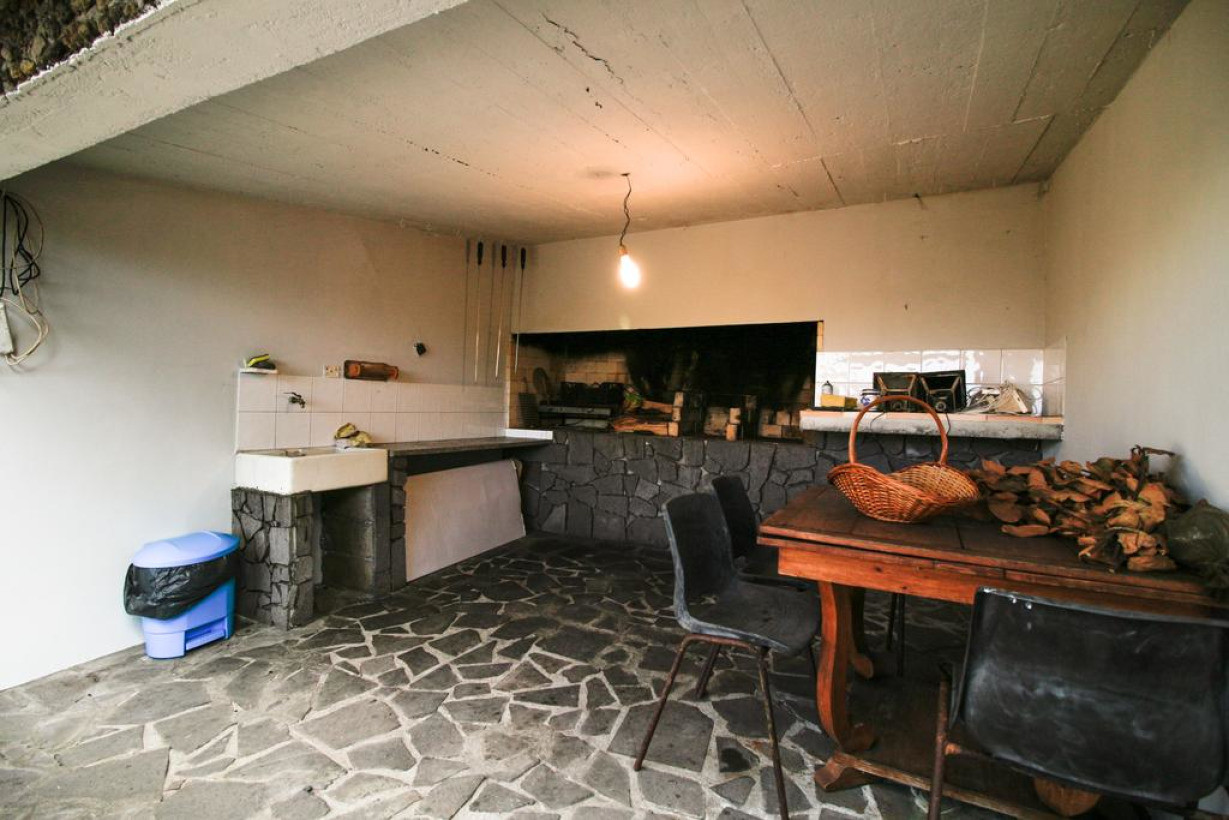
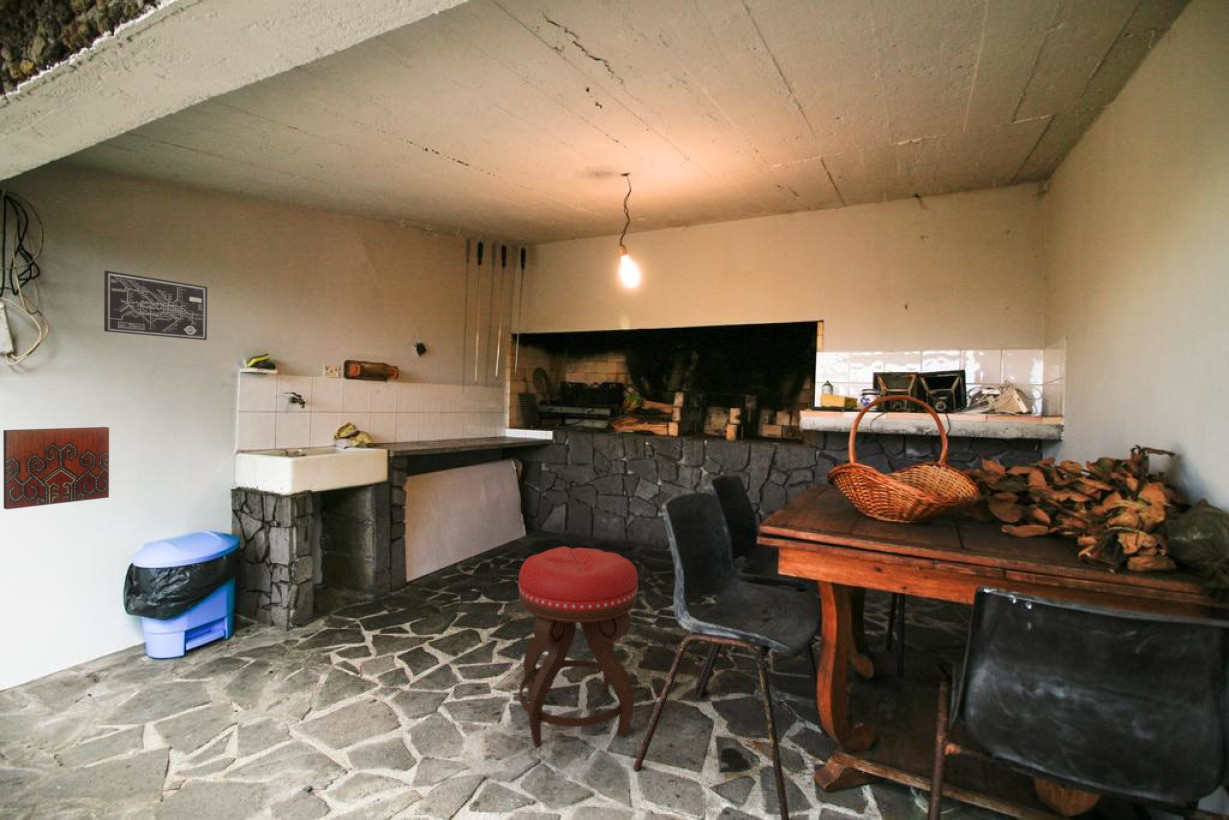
+ wall art [103,270,208,341]
+ decorative tile [2,426,110,510]
+ stool [517,545,639,748]
